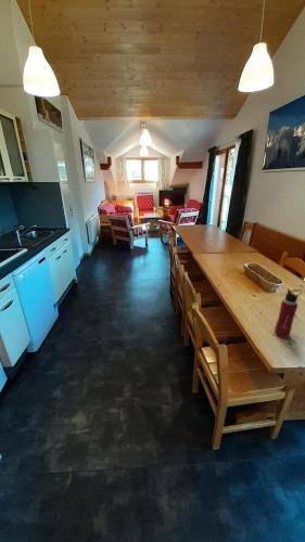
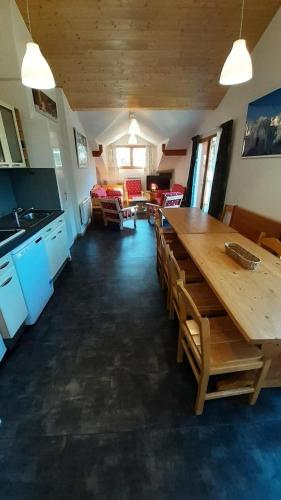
- water bottle [274,287,303,339]
